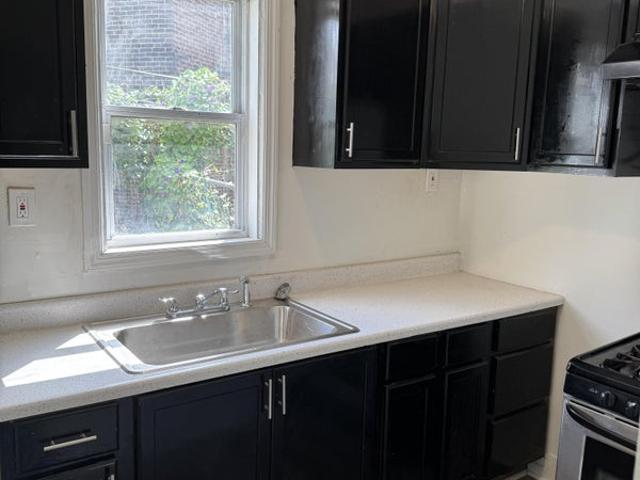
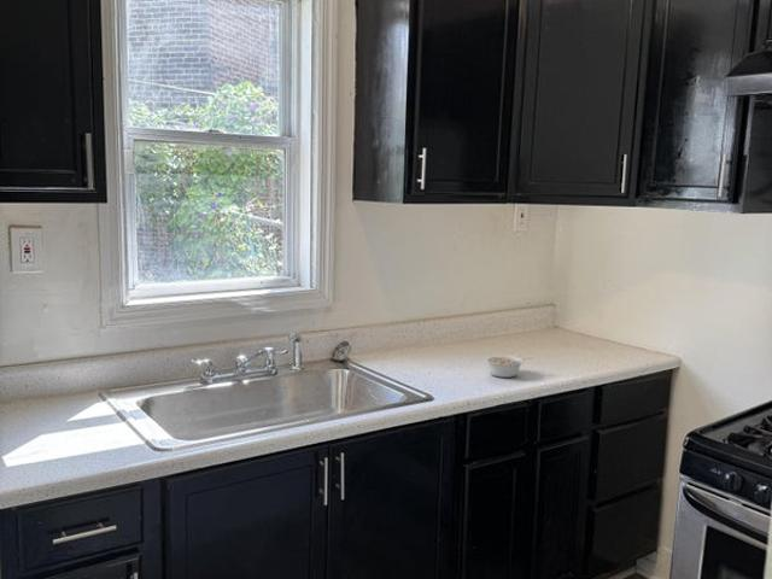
+ legume [484,355,533,379]
